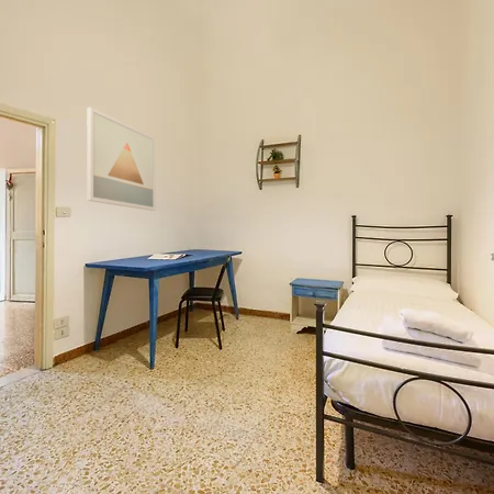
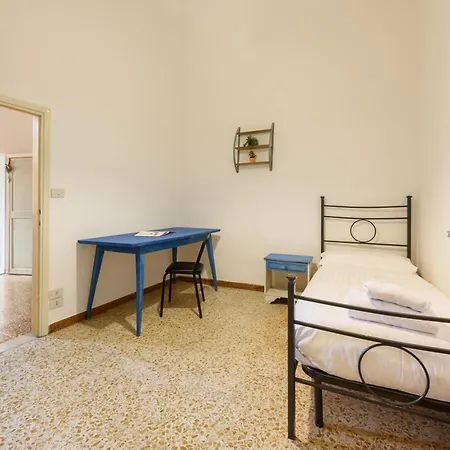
- wall art [86,106,157,212]
